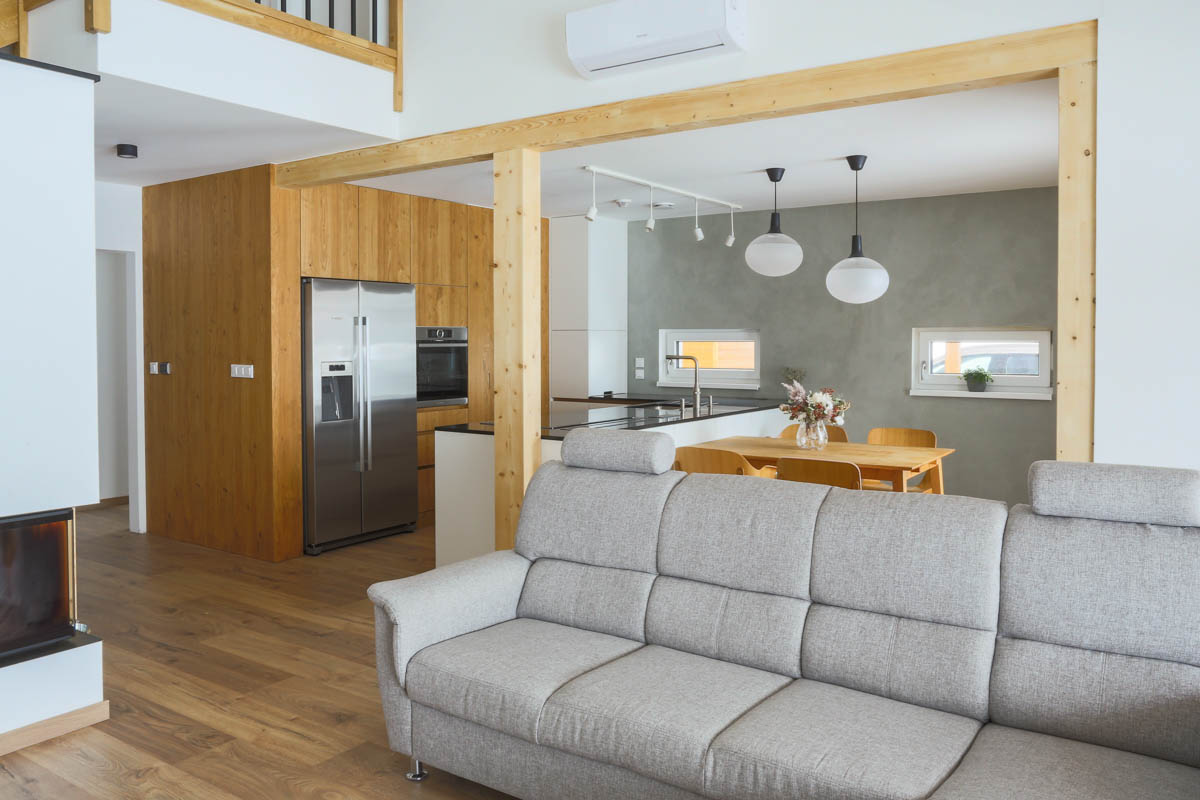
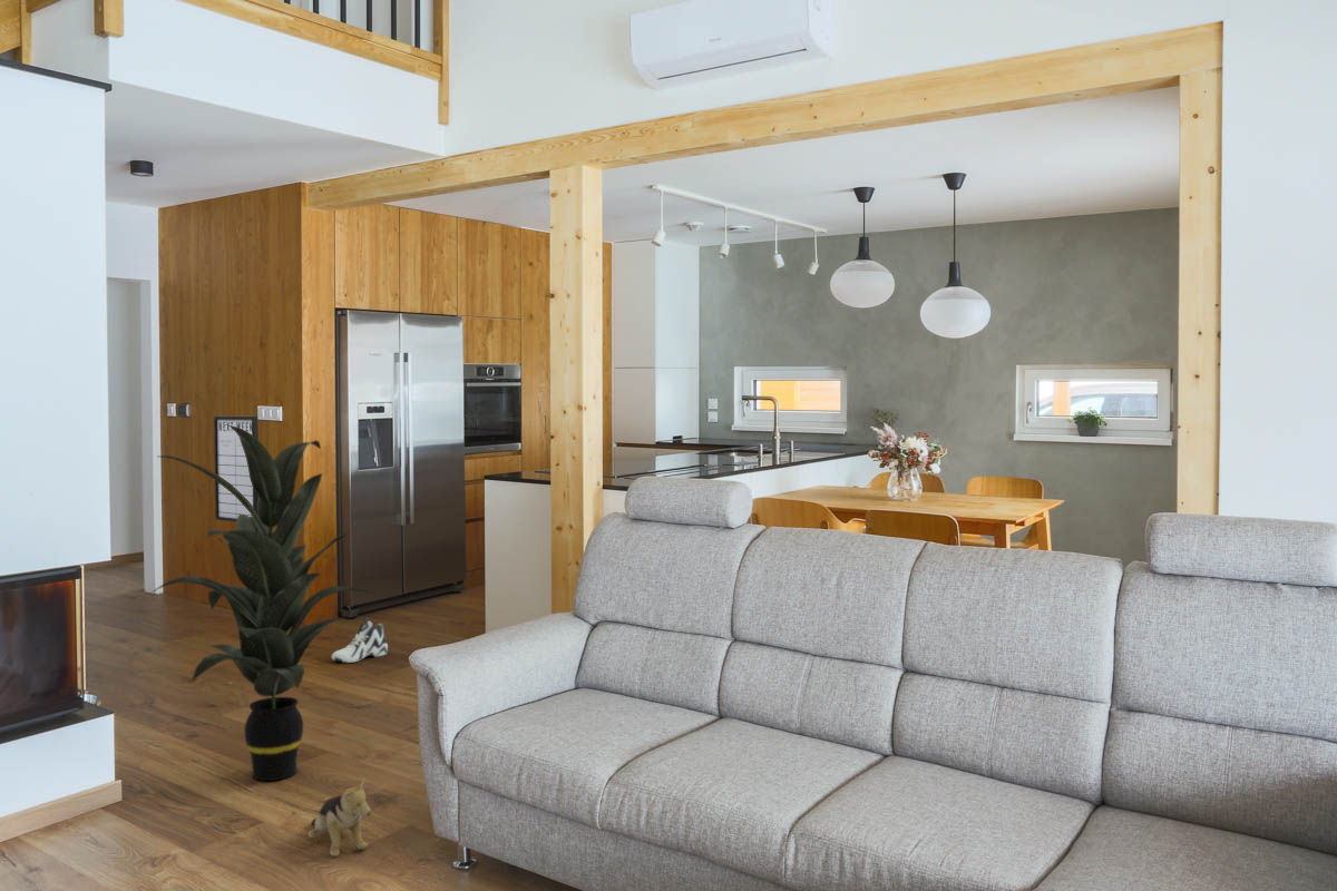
+ indoor plant [150,424,383,782]
+ writing board [213,415,260,523]
+ sneaker [331,617,389,664]
+ plush toy [308,777,372,858]
